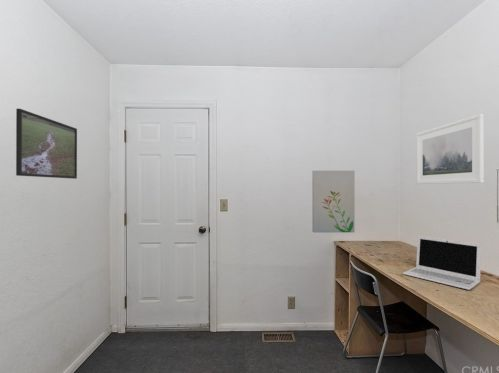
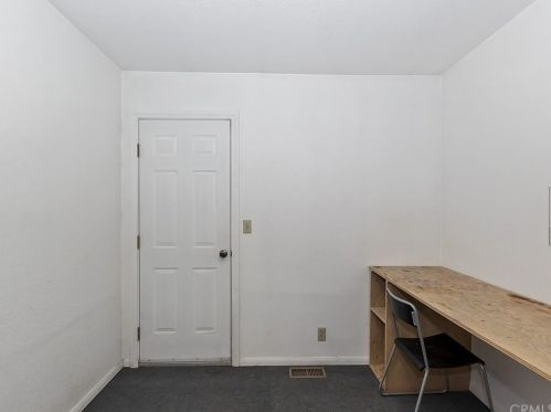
- wall art [311,170,356,234]
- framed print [416,113,485,185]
- laptop [402,235,482,291]
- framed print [15,108,78,180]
